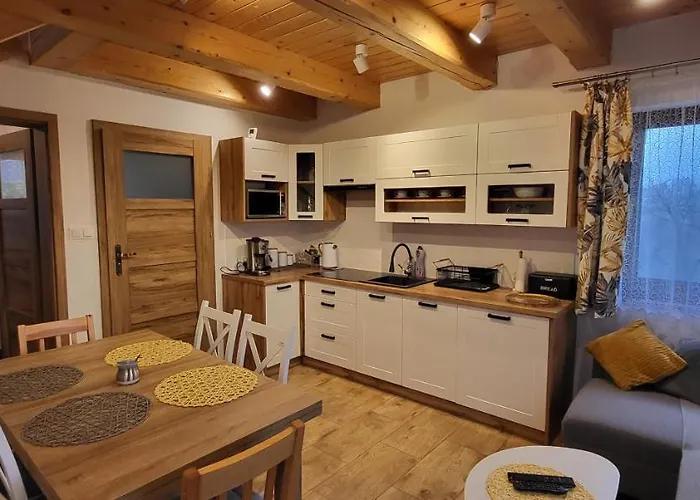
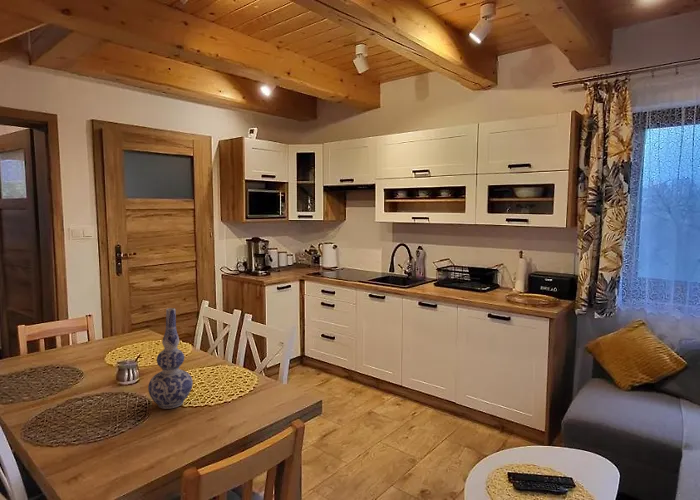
+ vase [147,307,194,410]
